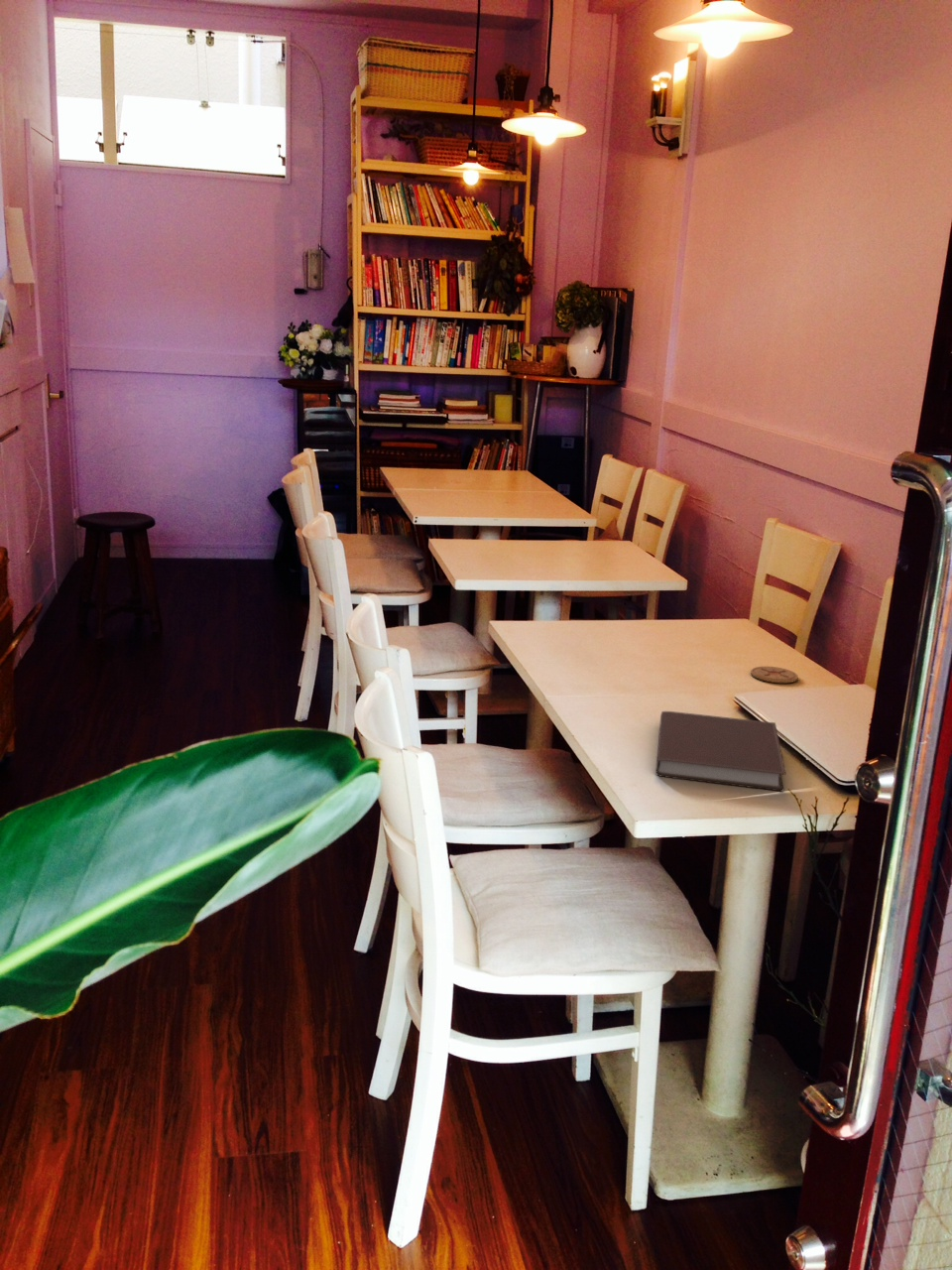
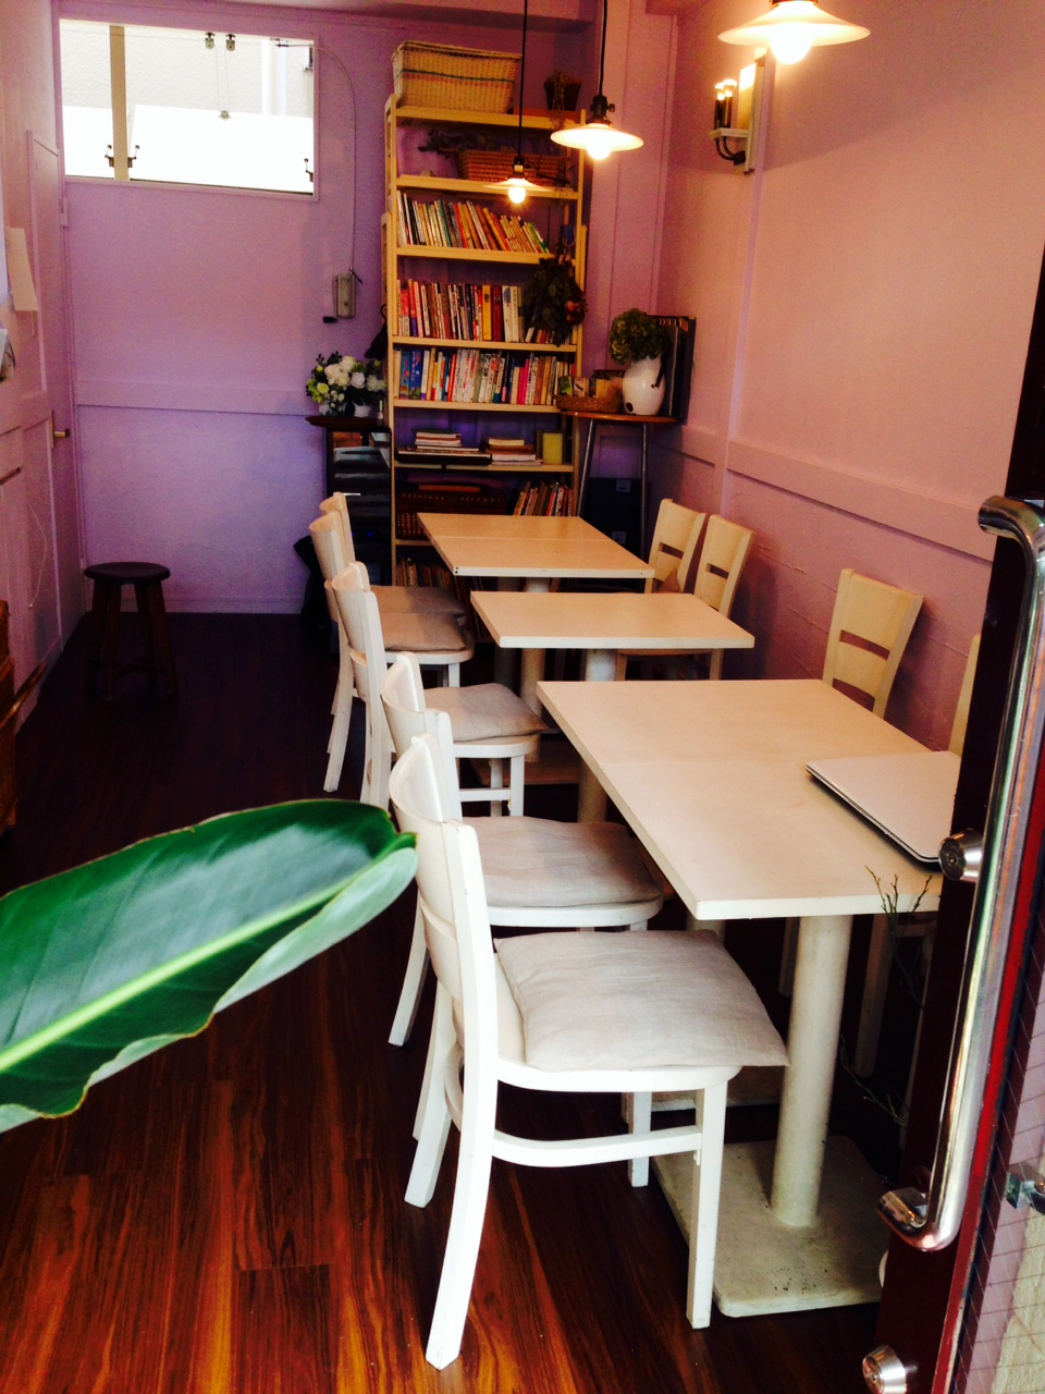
- coaster [750,666,799,684]
- notebook [655,710,787,793]
